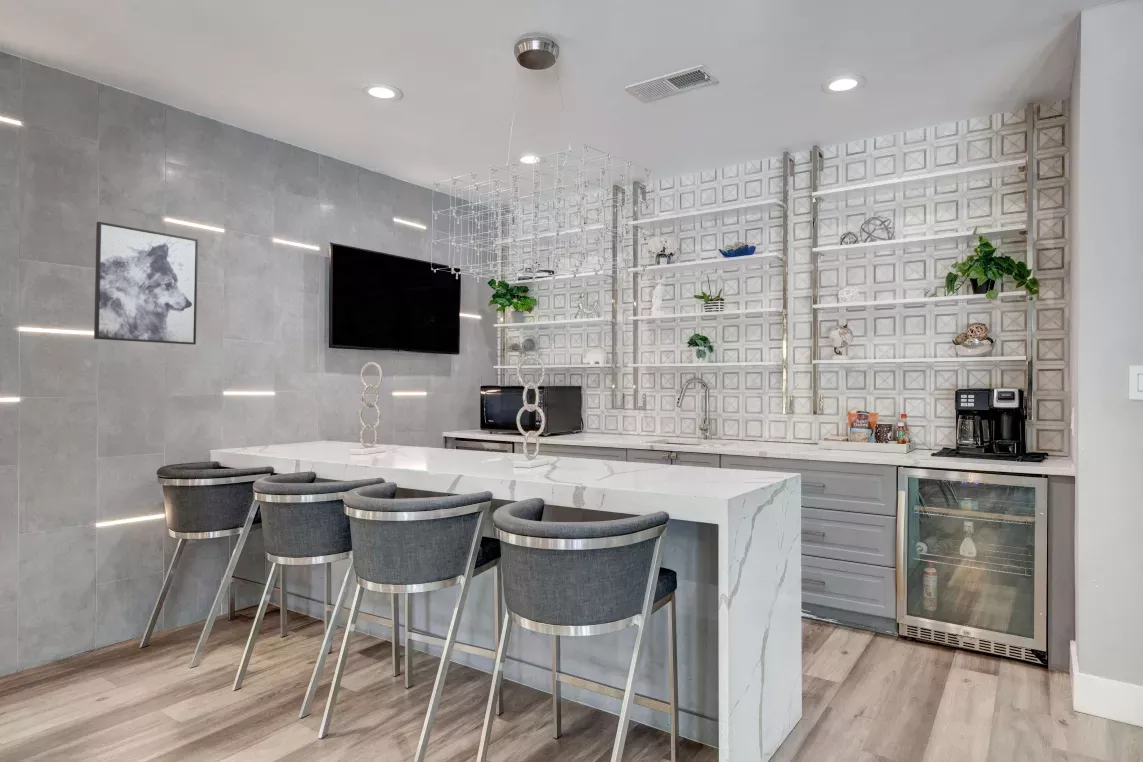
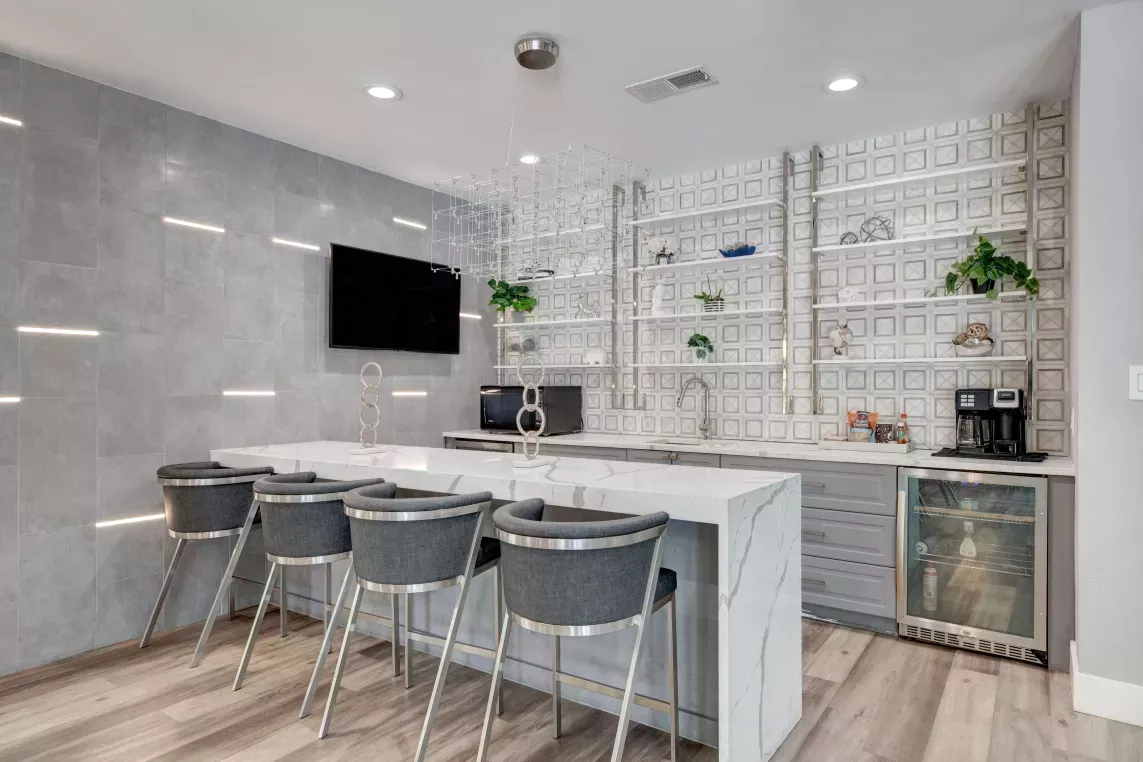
- wall art [93,221,199,346]
